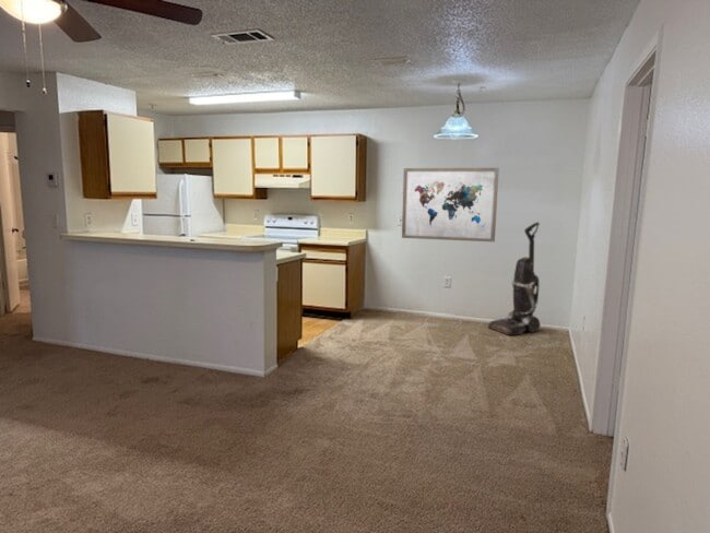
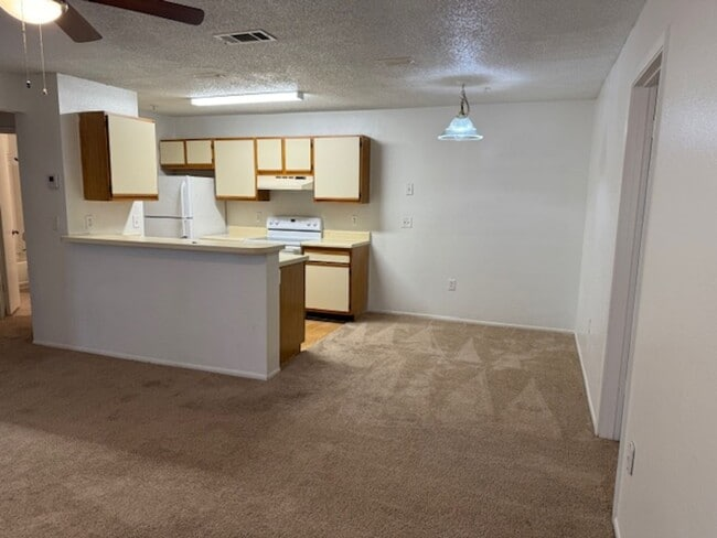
- vacuum cleaner [487,222,542,336]
- wall art [401,167,500,244]
